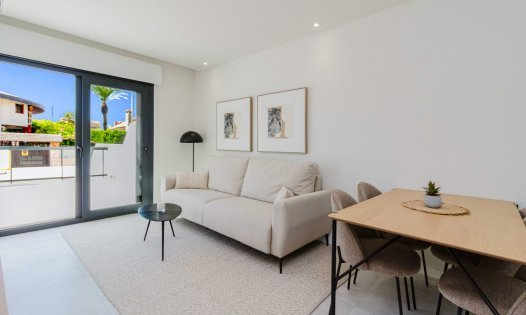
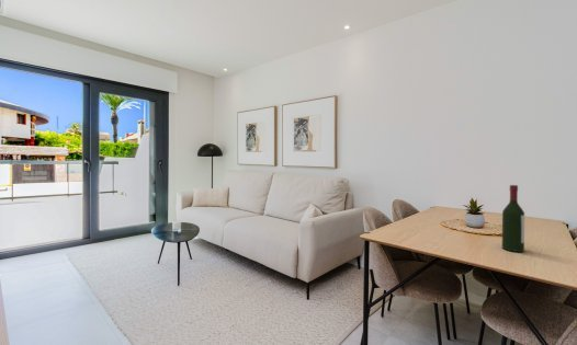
+ wine bottle [501,184,525,253]
